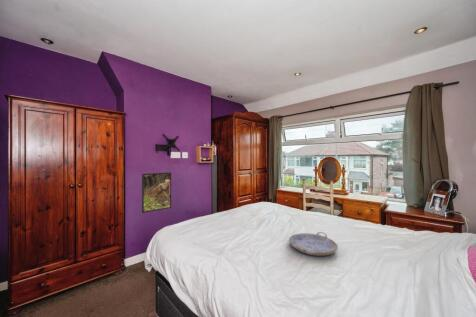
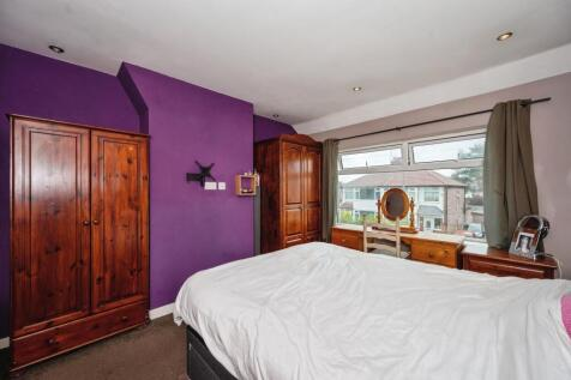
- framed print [141,171,172,214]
- serving tray [288,231,339,257]
